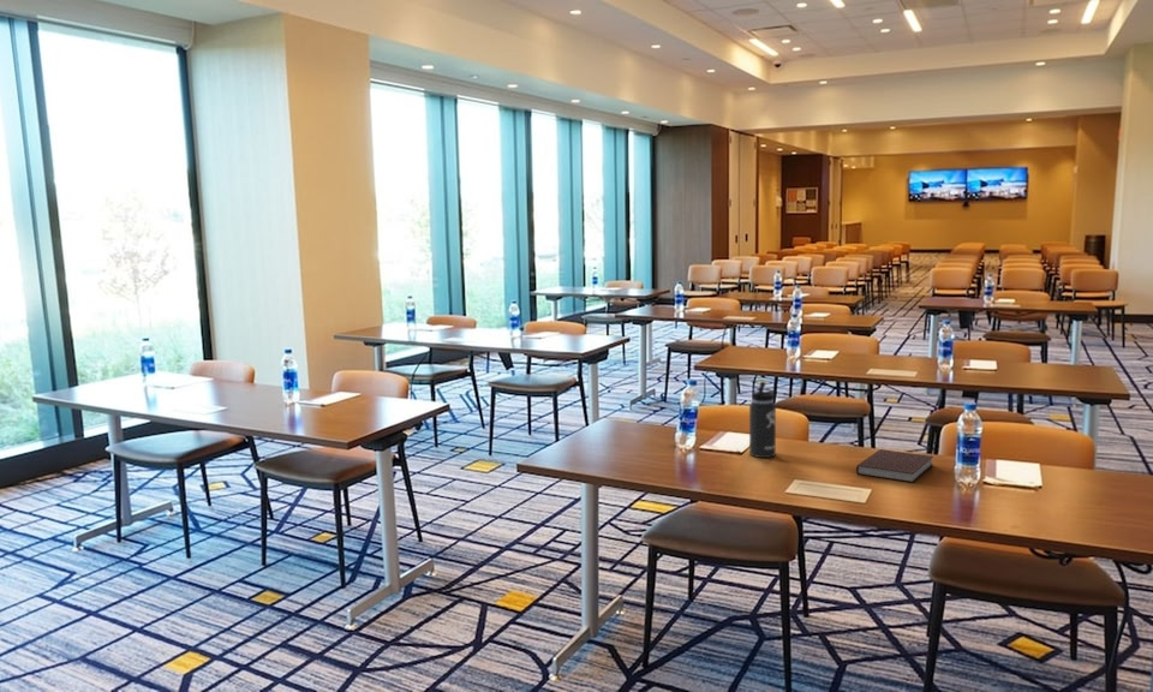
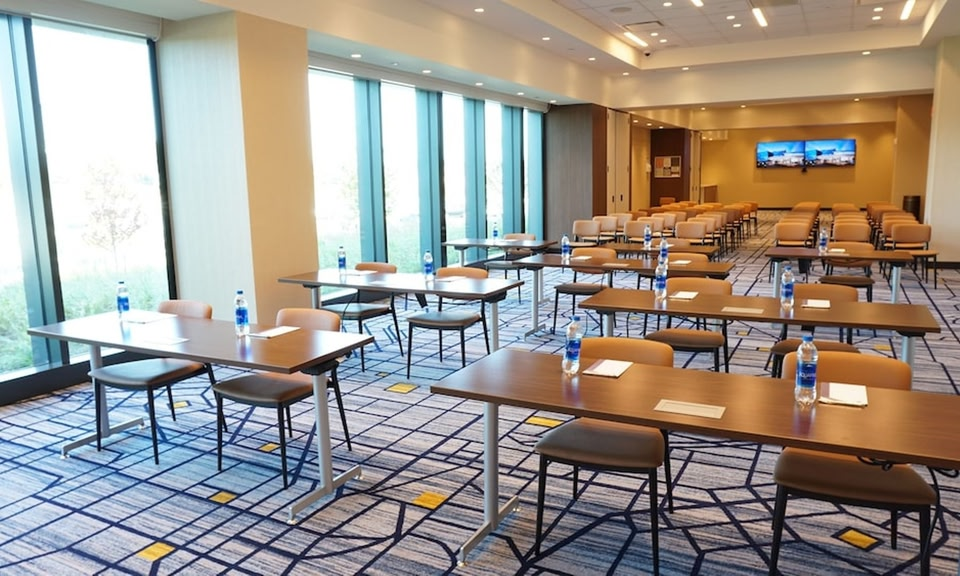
- notebook [855,448,934,483]
- thermos bottle [748,380,778,459]
